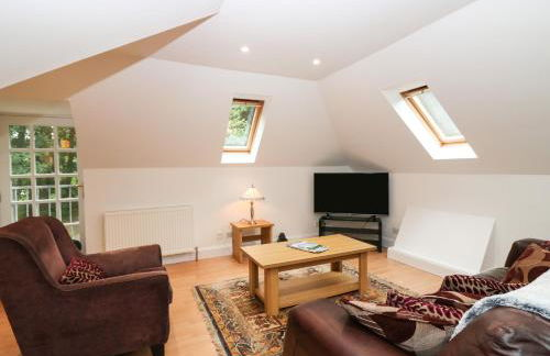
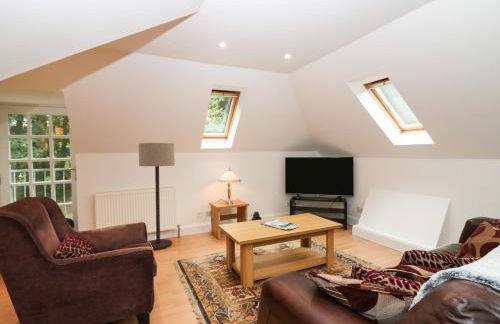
+ floor lamp [138,142,176,251]
